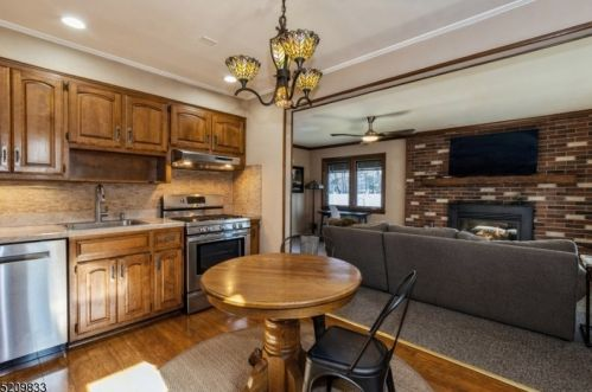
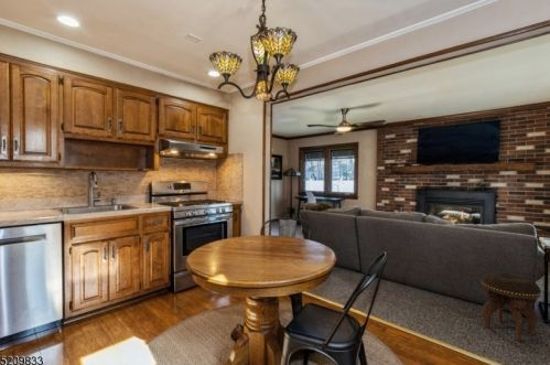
+ footstool [481,270,542,343]
